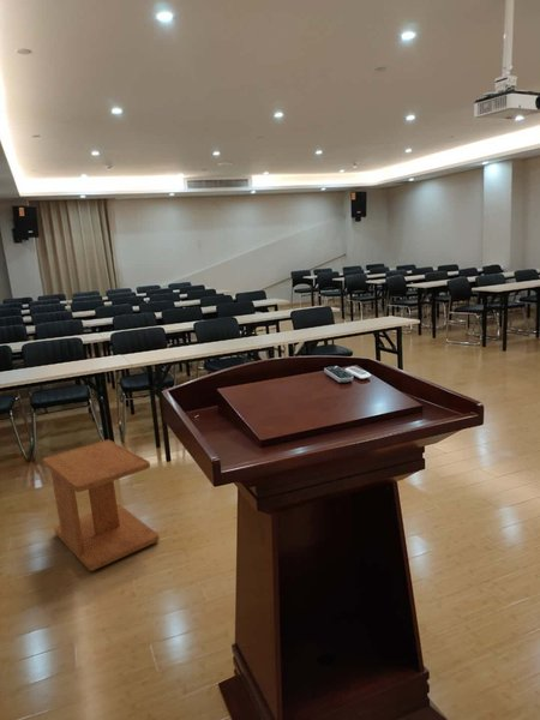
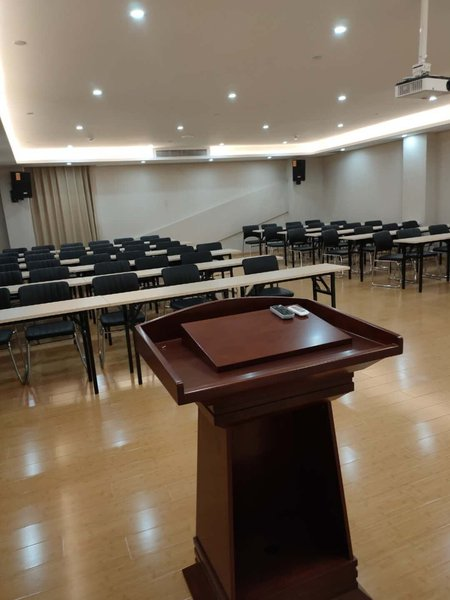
- side table [42,439,161,572]
